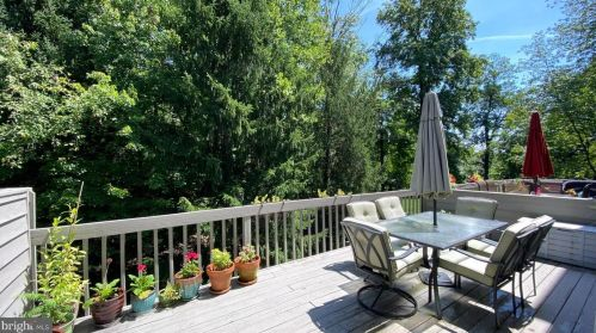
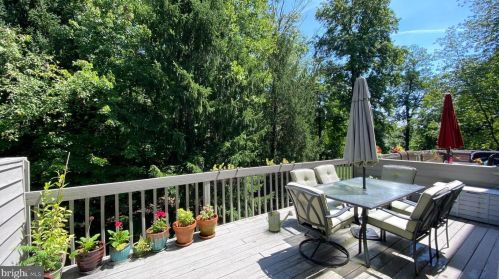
+ watering can [265,205,294,234]
